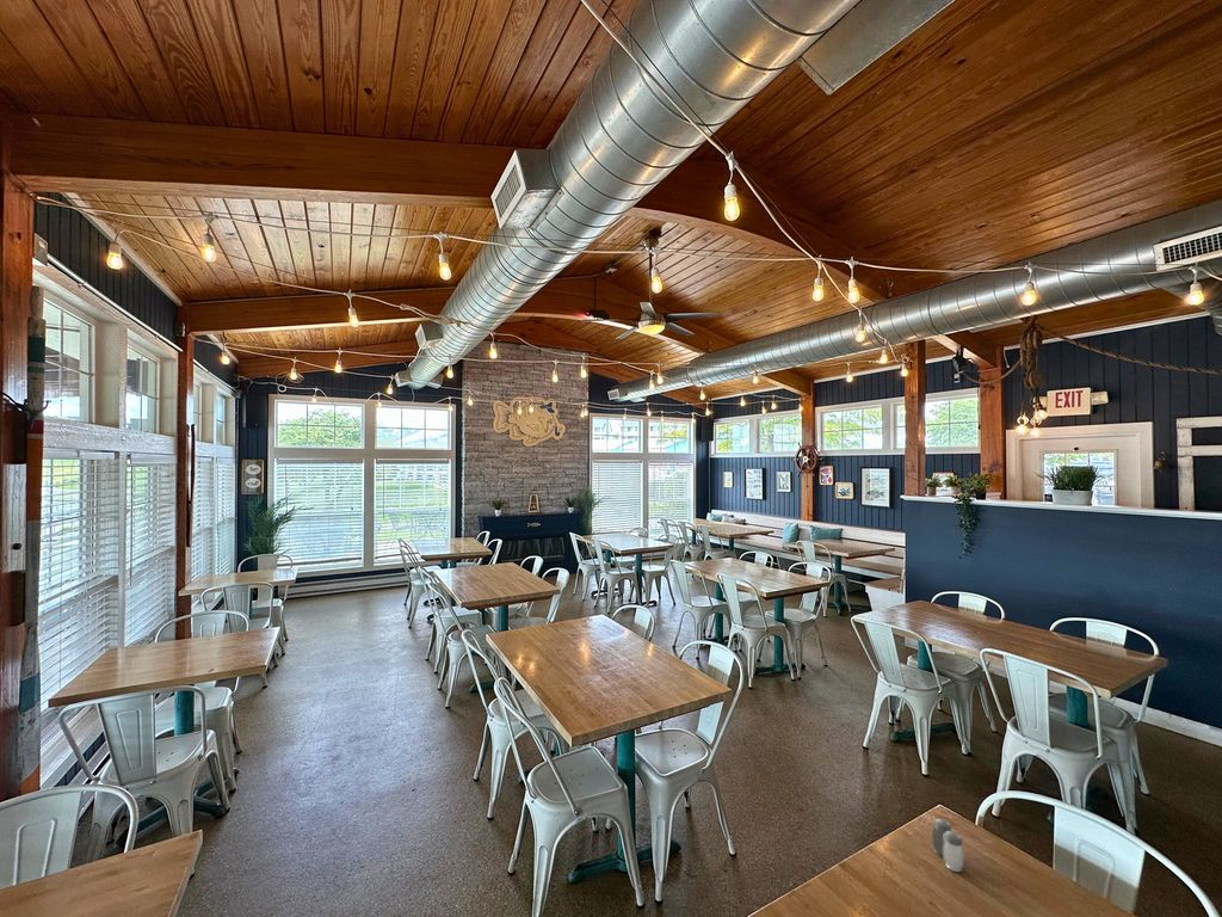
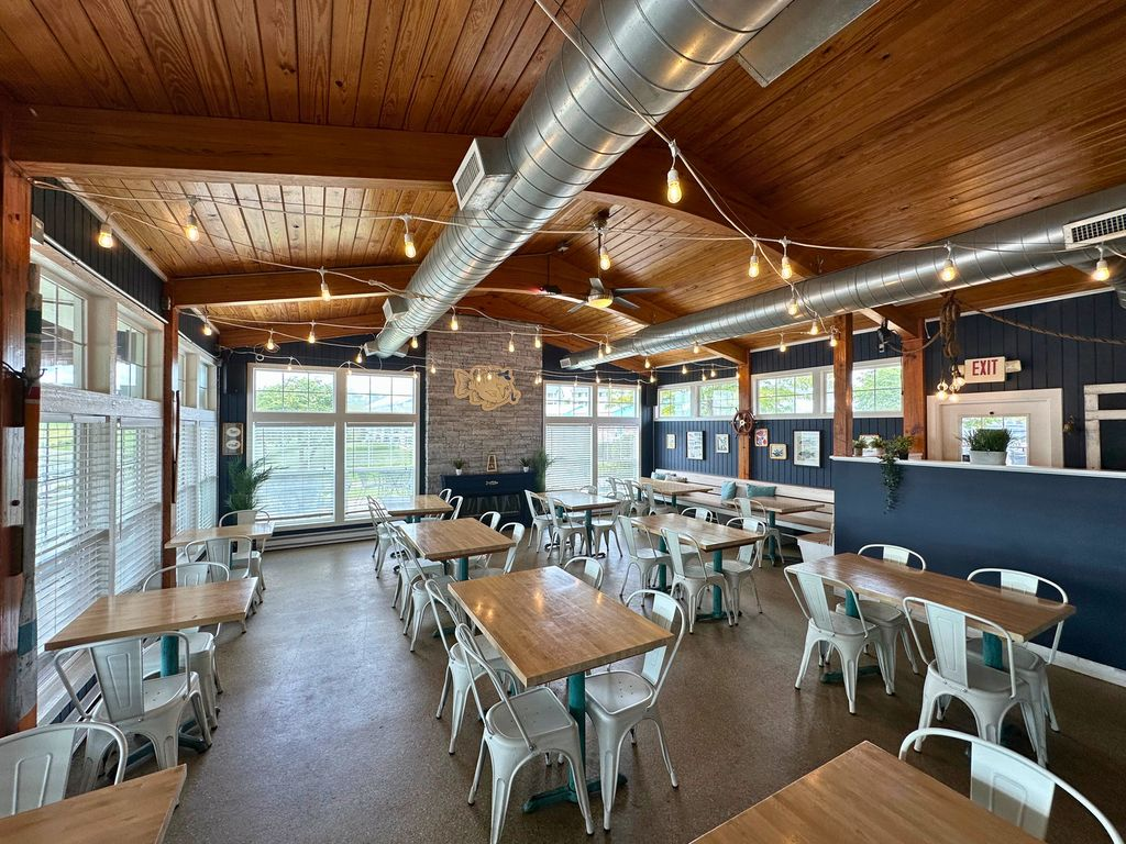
- salt and pepper shaker [931,818,965,873]
